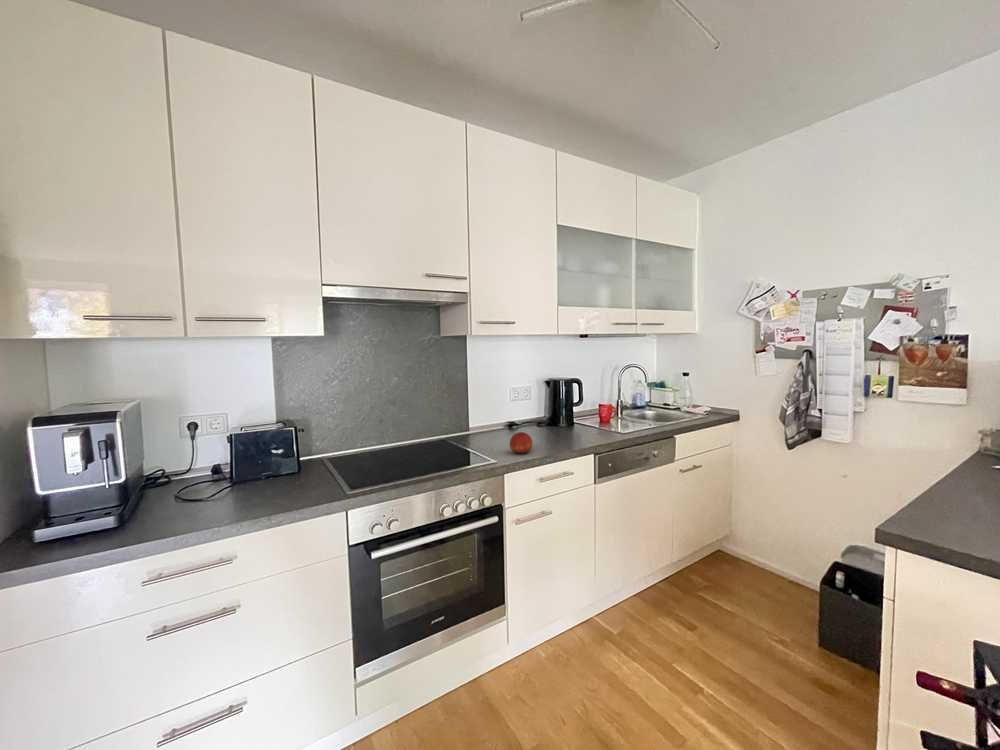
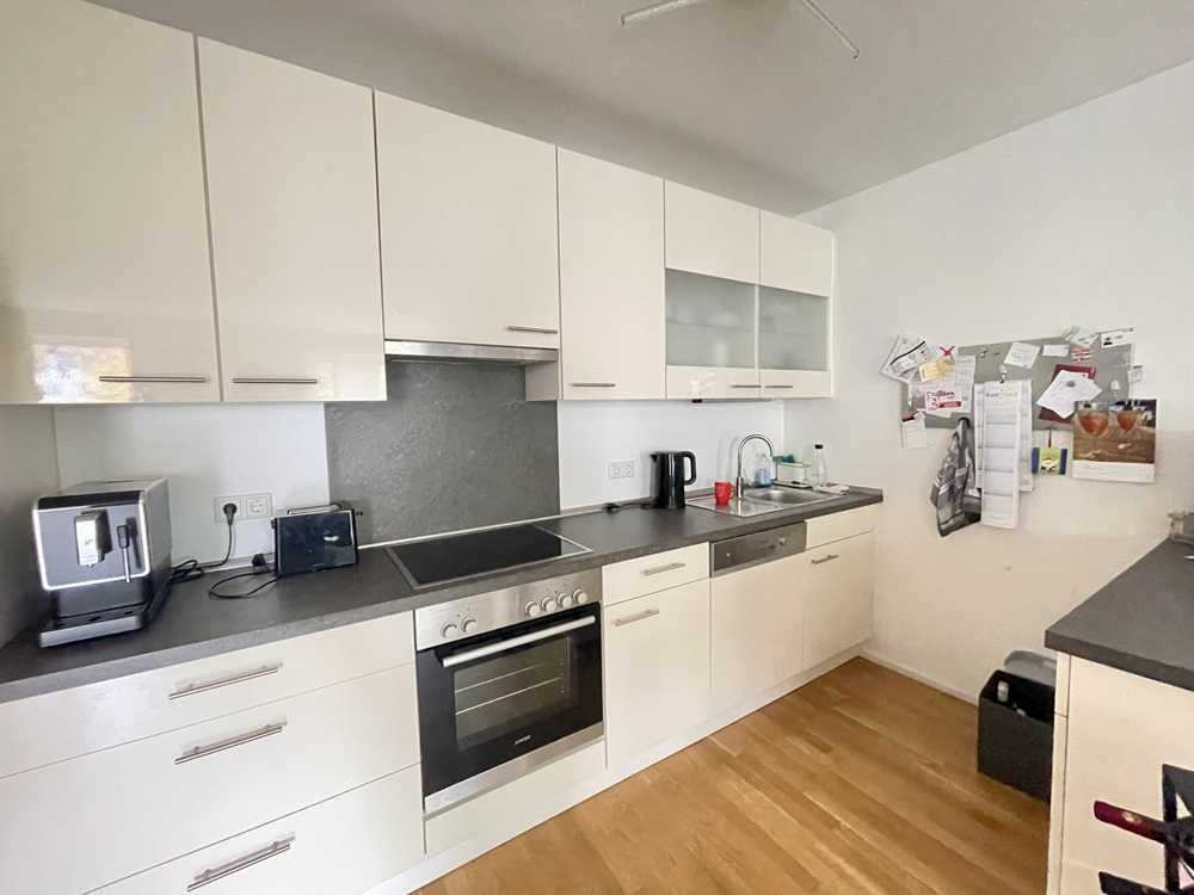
- fruit [509,431,534,455]
